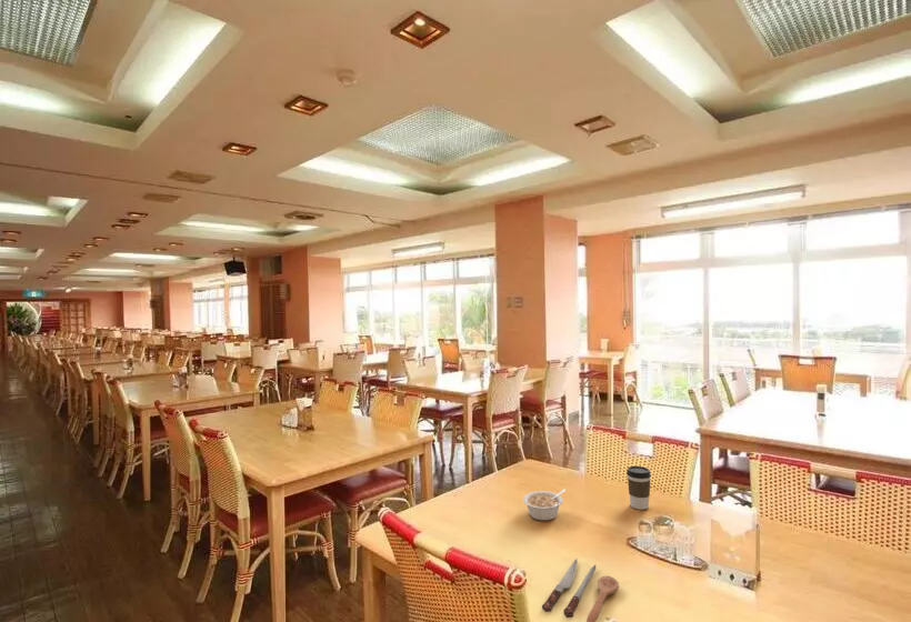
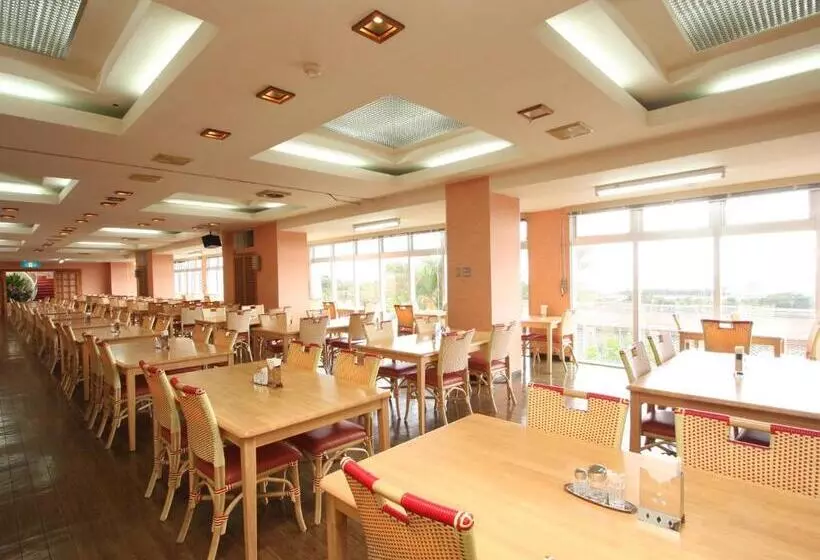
- coffee cup [625,465,652,511]
- spoon [541,558,620,622]
- legume [522,489,567,522]
